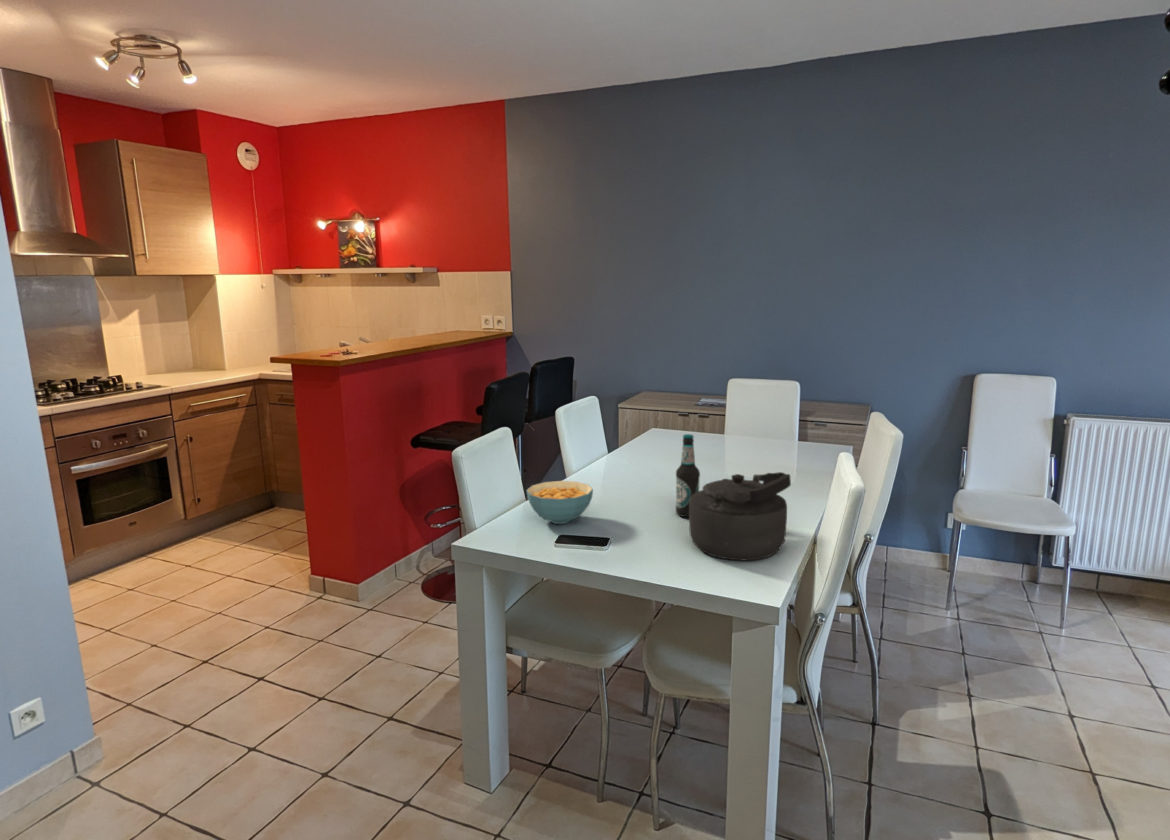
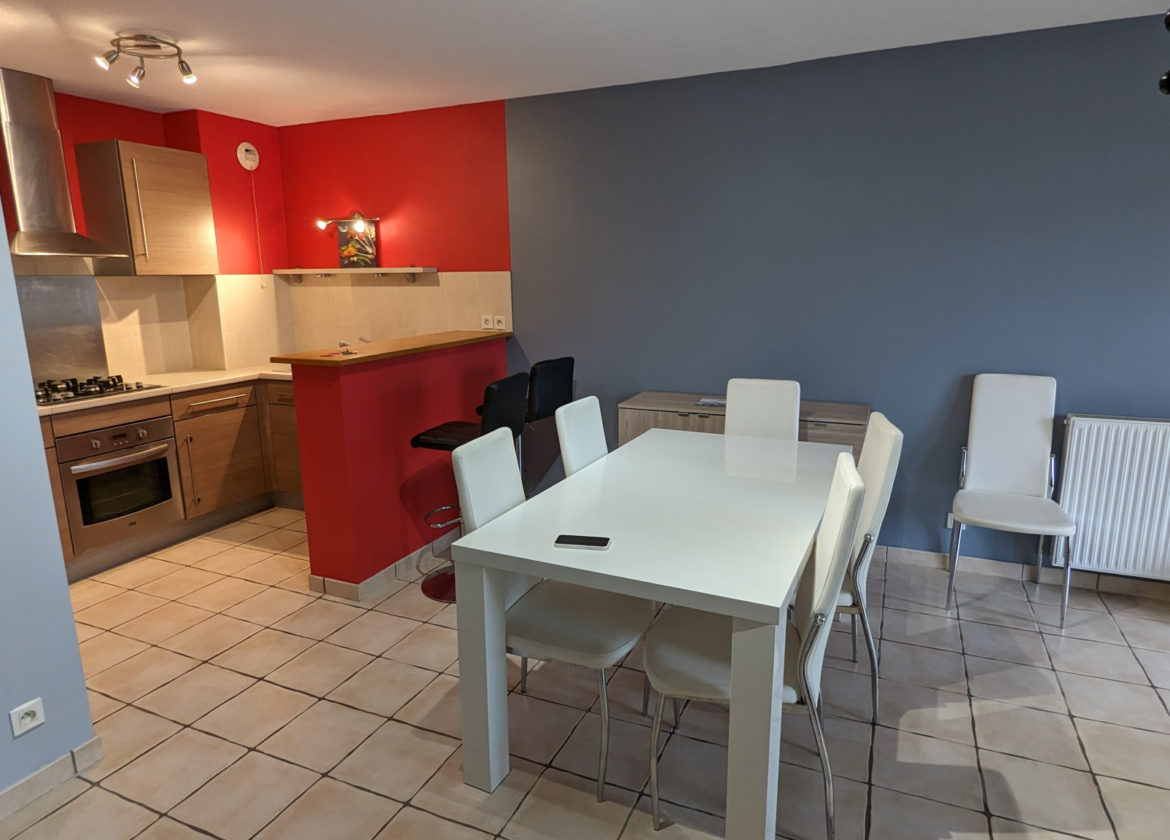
- bottle [675,433,701,518]
- cereal bowl [525,480,594,525]
- kettle [688,471,792,561]
